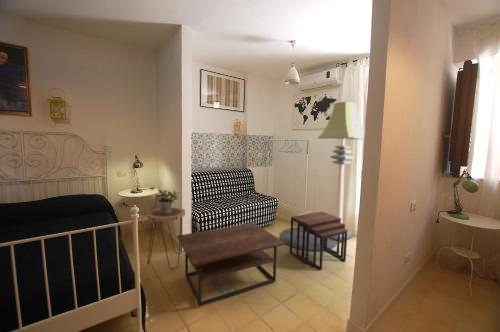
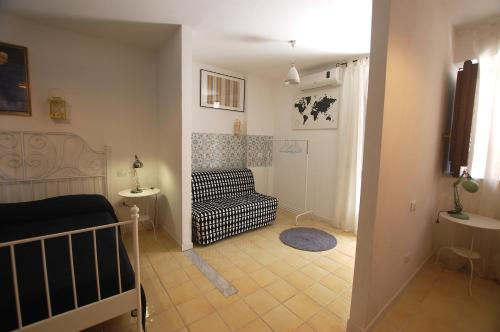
- potted plant [154,189,180,214]
- coffee table [176,211,348,307]
- side table [147,207,186,270]
- floor lamp [317,101,365,242]
